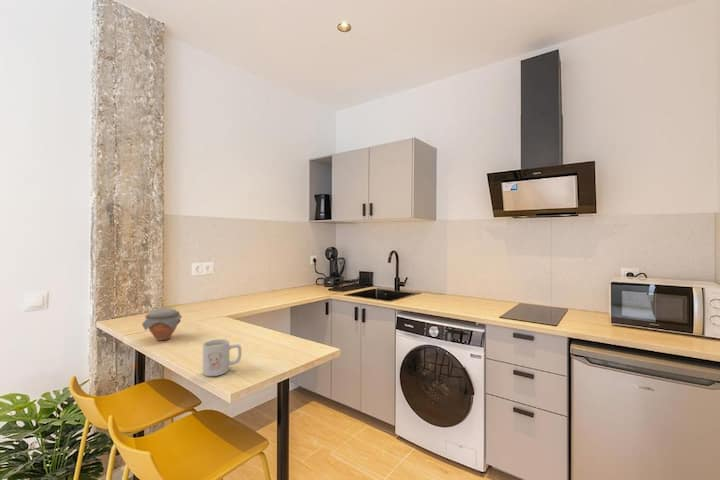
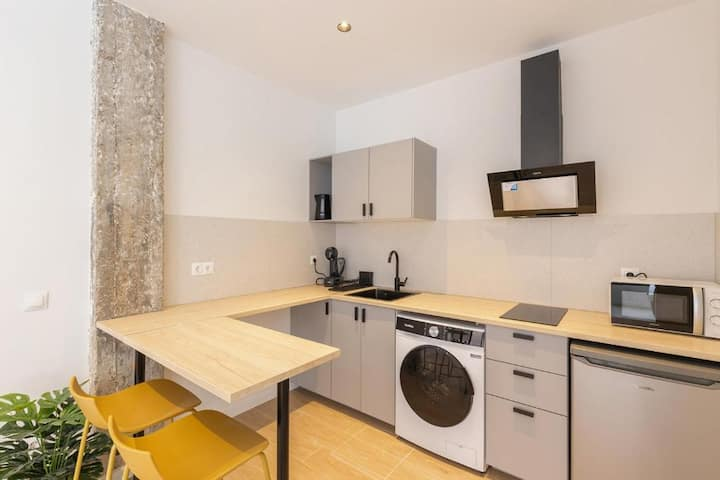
- jar [141,307,183,342]
- mug [202,338,243,377]
